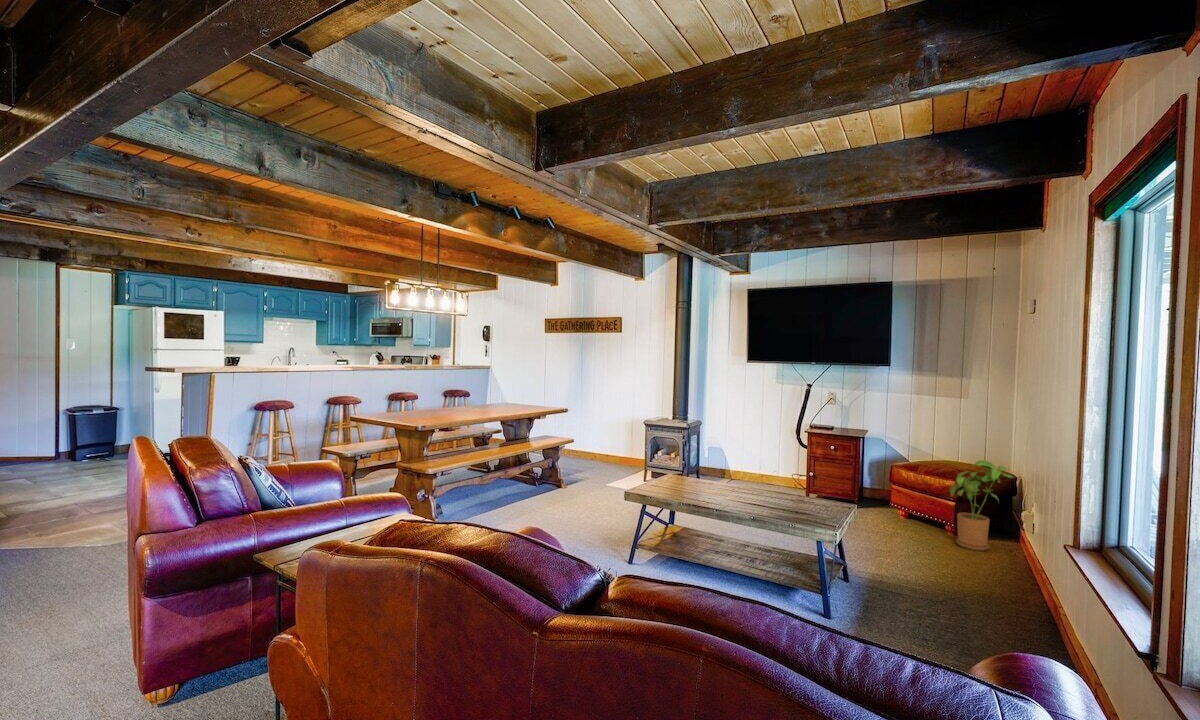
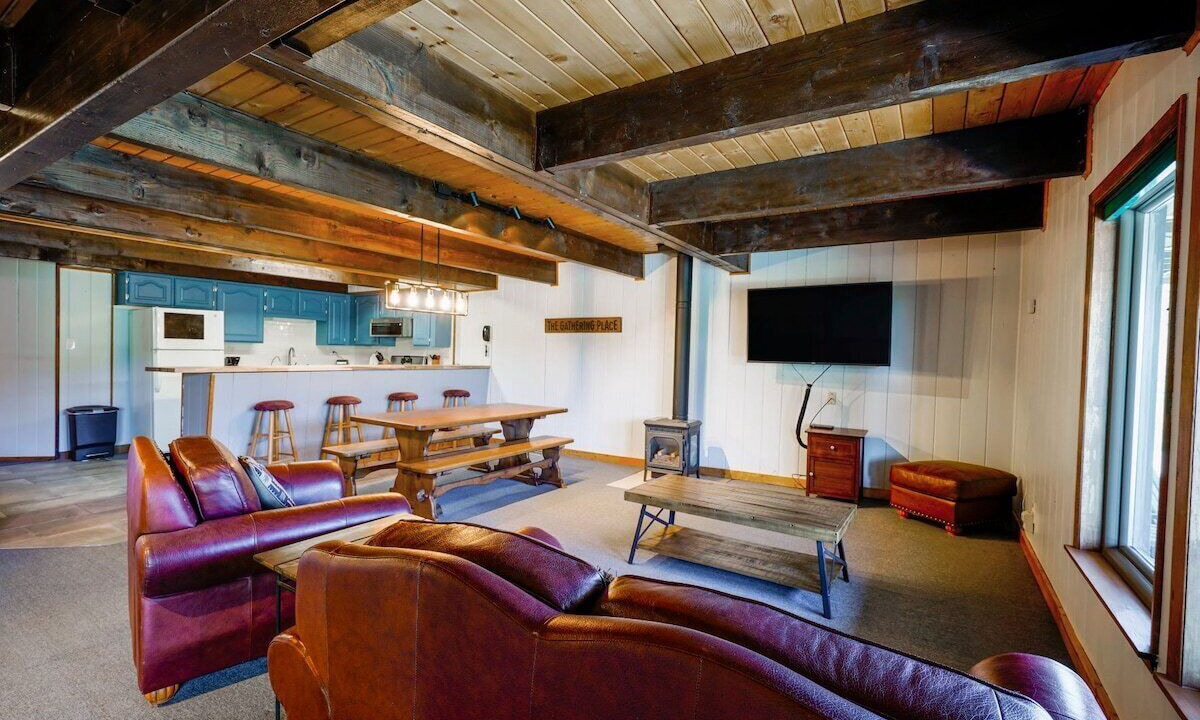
- house plant [949,459,1015,552]
